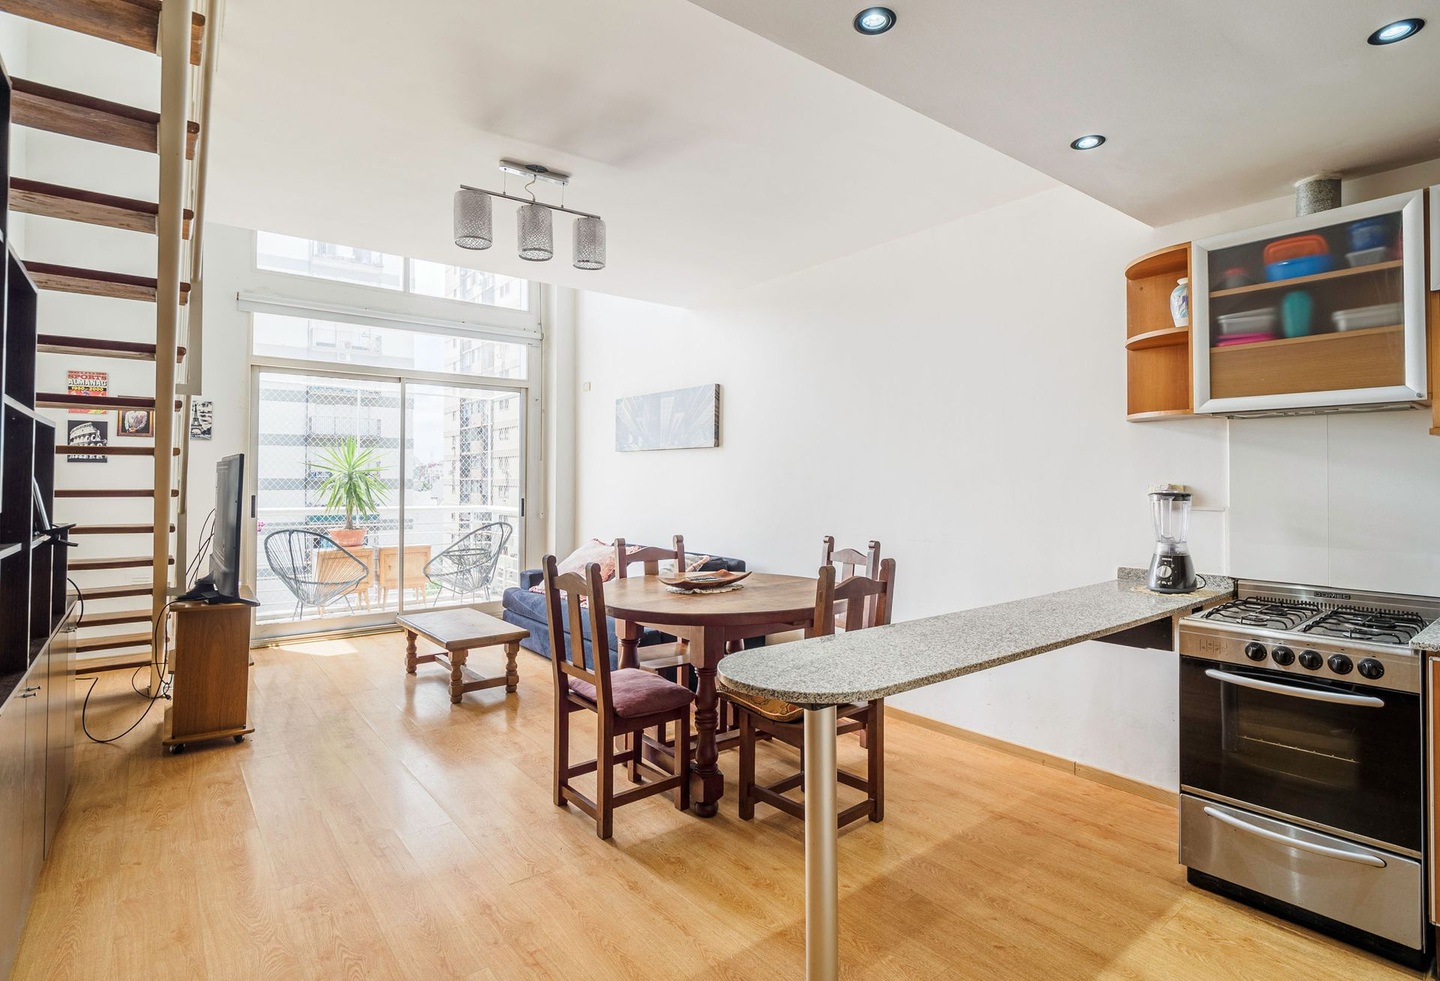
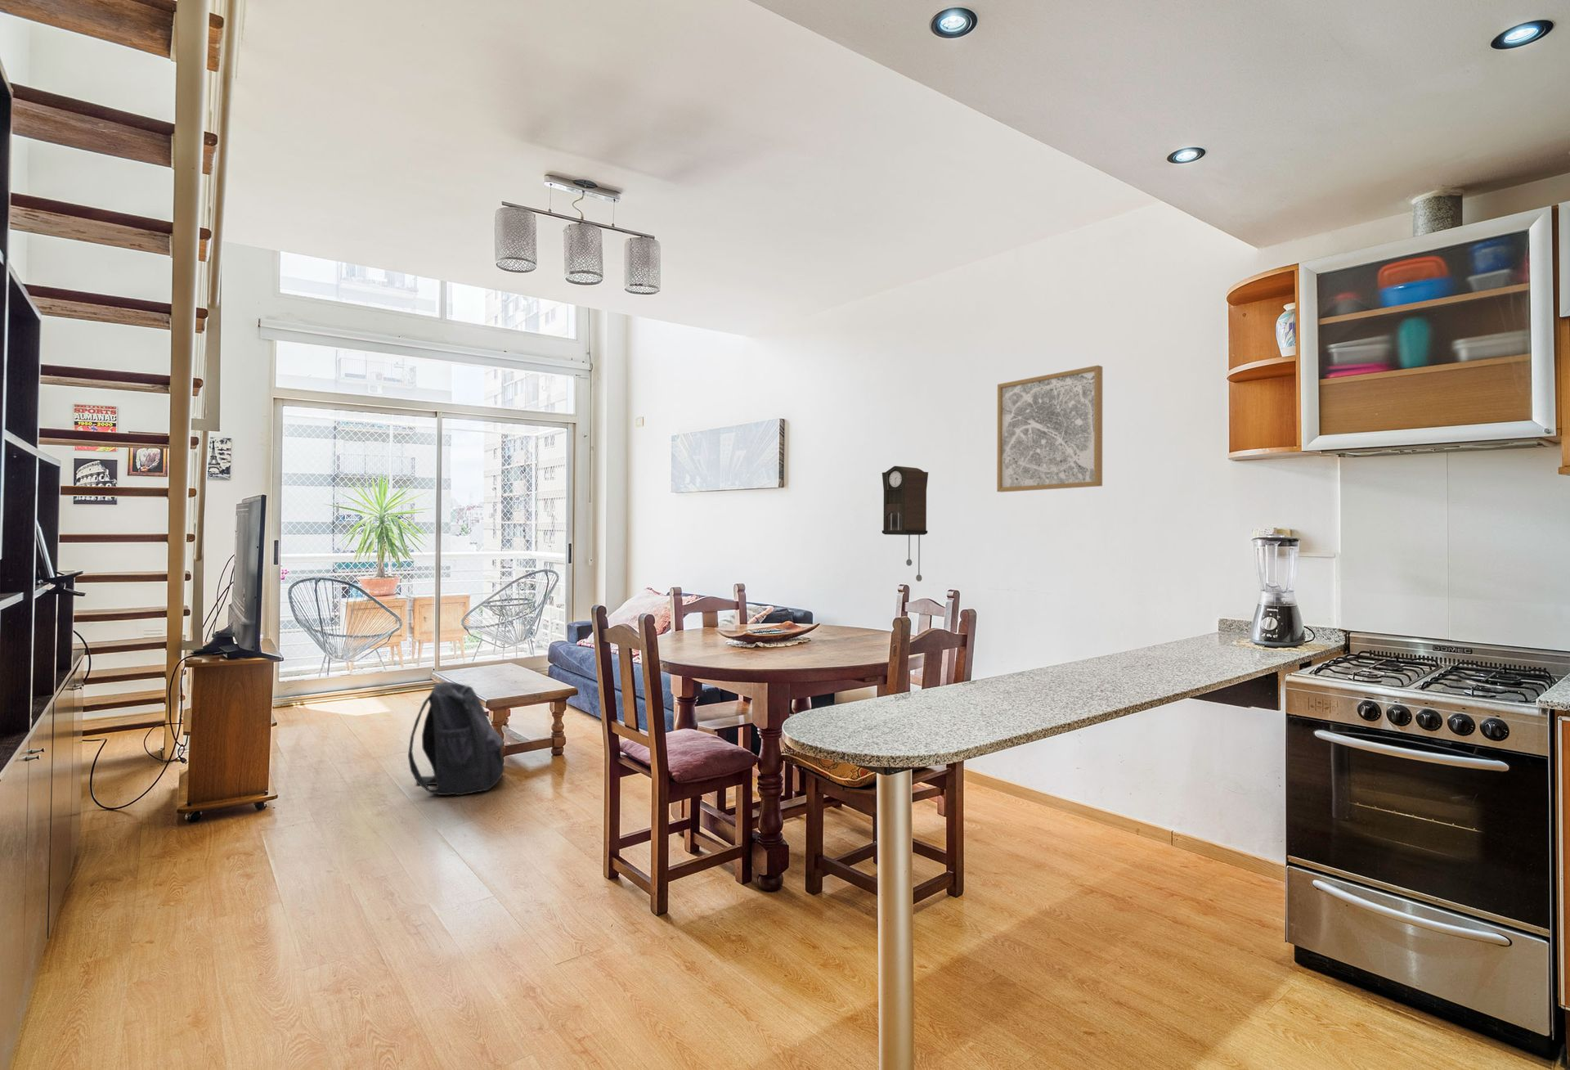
+ wall art [996,365,1104,494]
+ backpack [407,681,506,796]
+ pendulum clock [882,465,929,582]
